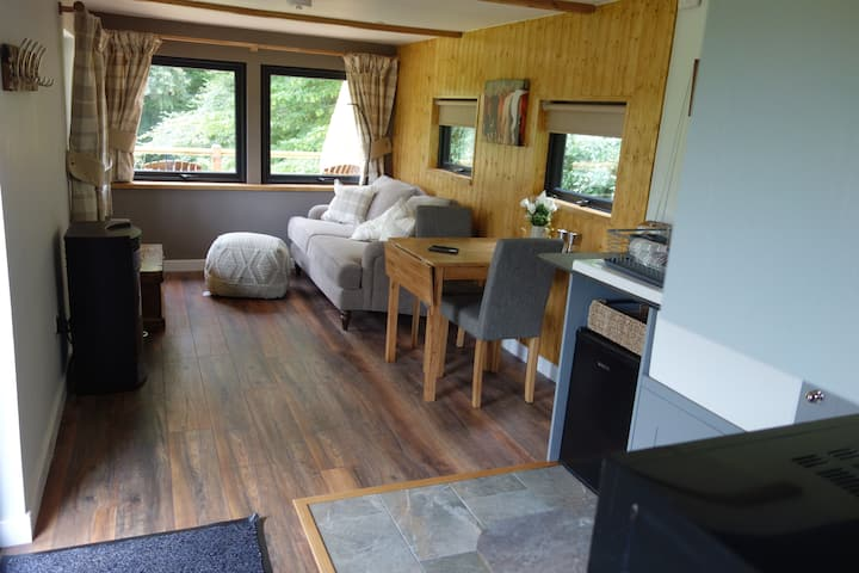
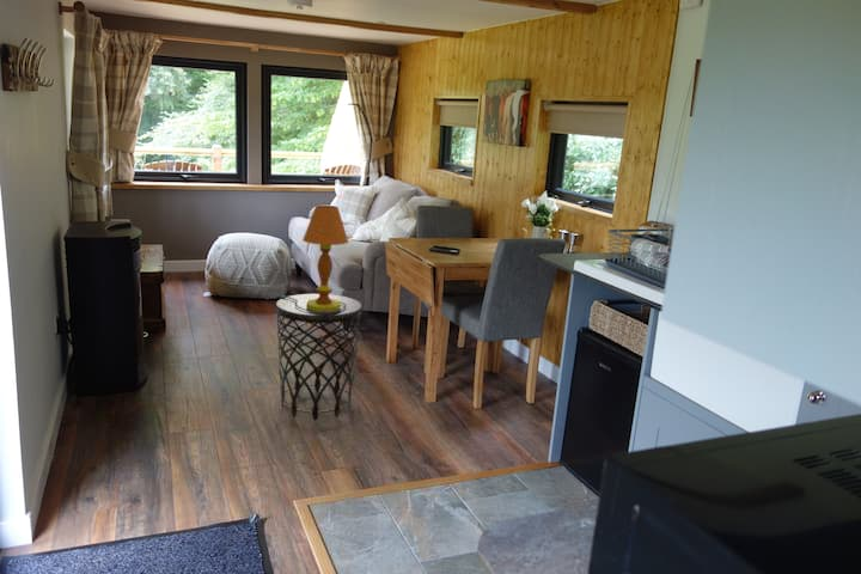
+ side table [275,293,362,421]
+ table lamp [281,204,349,313]
